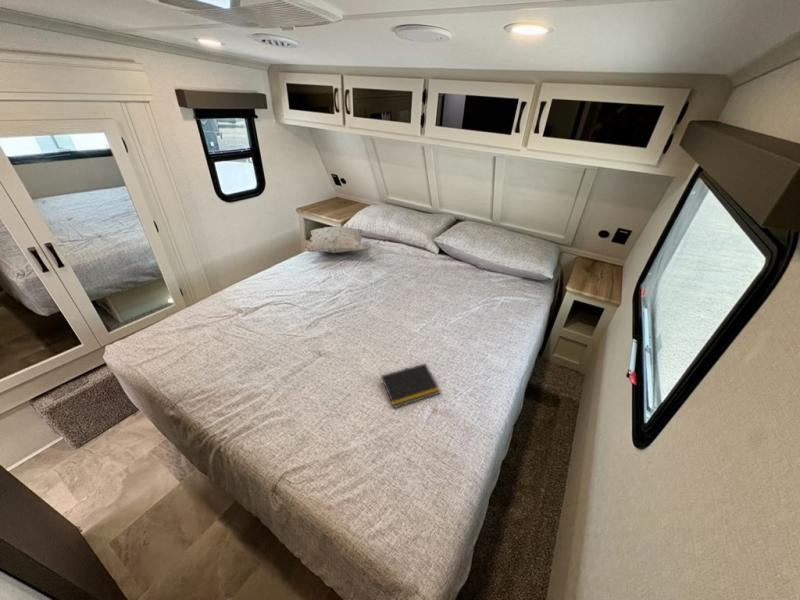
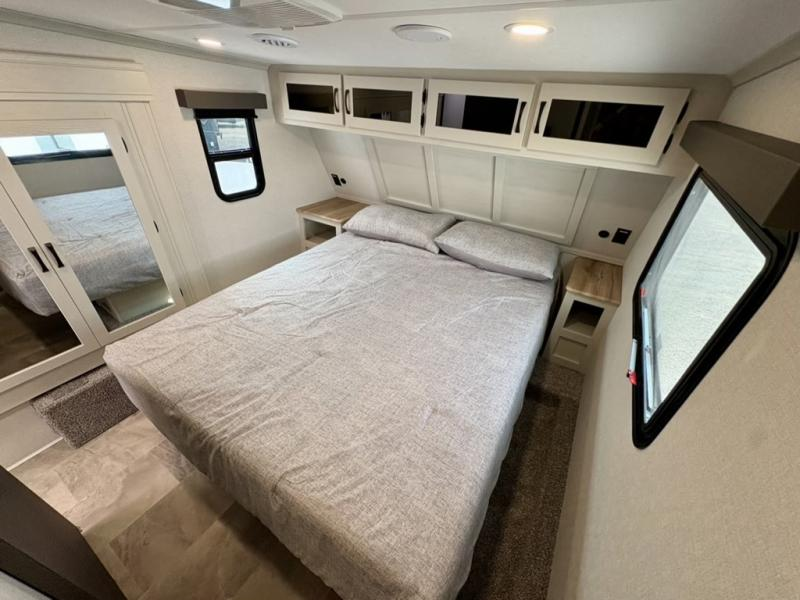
- notepad [379,362,442,409]
- decorative pillow [304,225,367,254]
